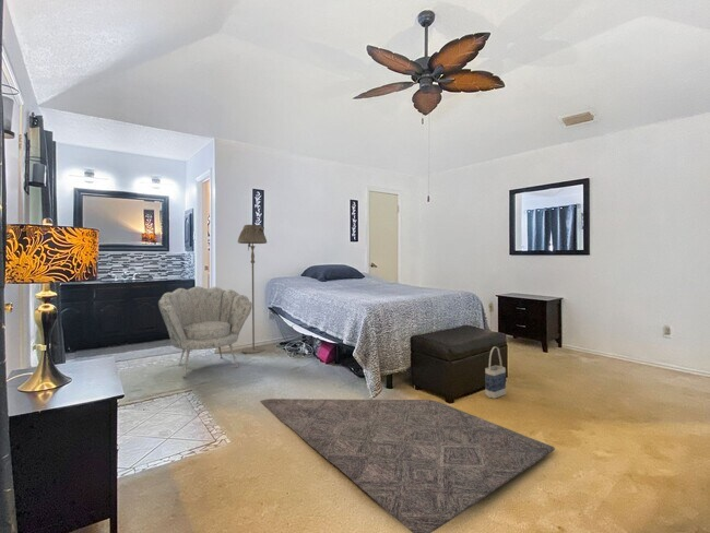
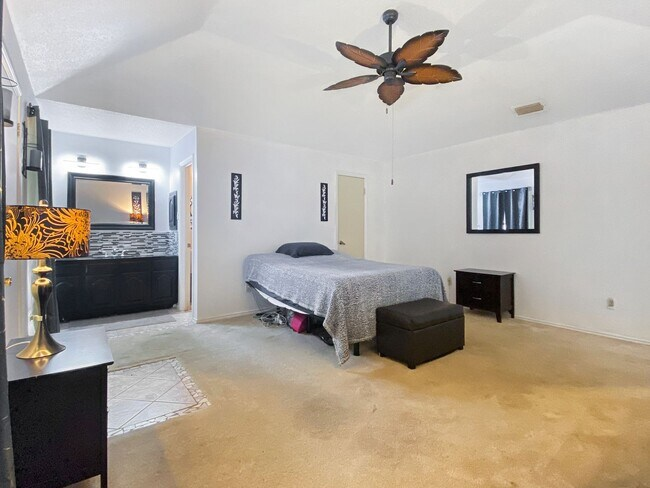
- floor lamp [237,224,268,355]
- rug [259,398,556,533]
- armchair [157,285,252,378]
- bag [484,345,507,400]
